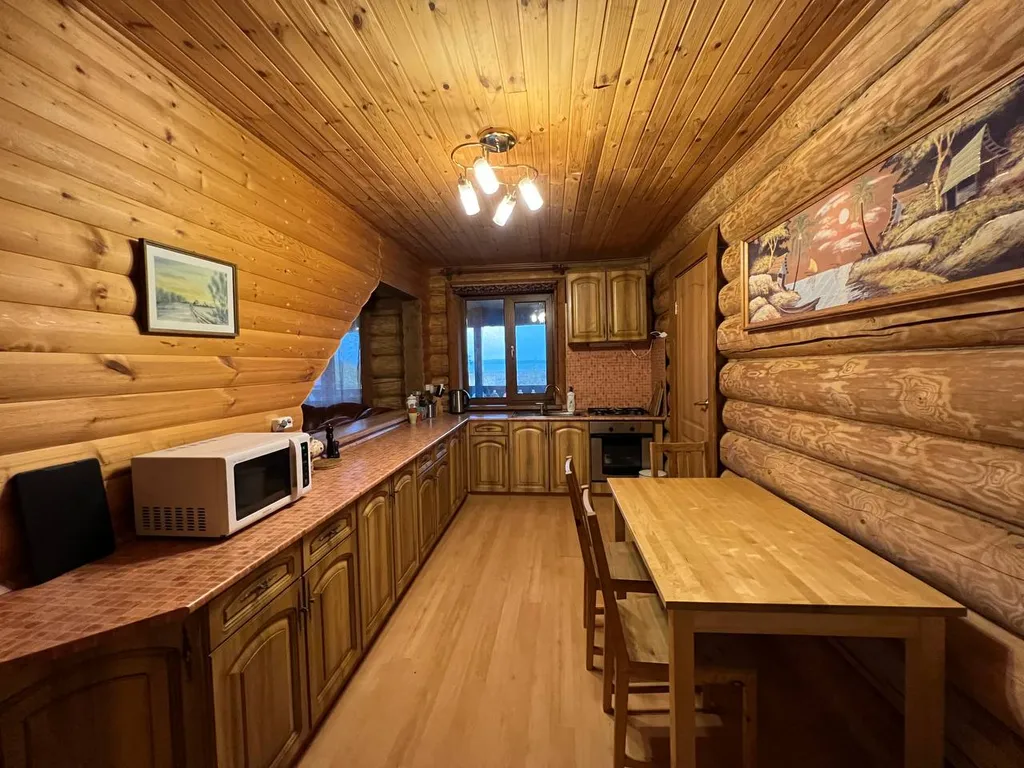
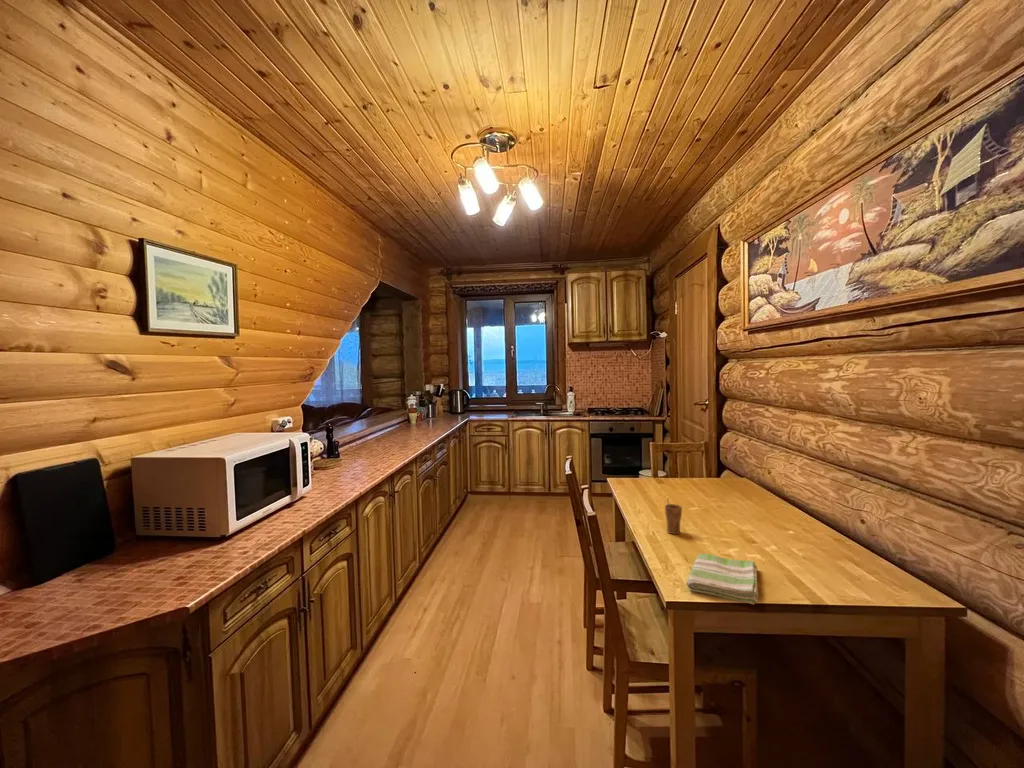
+ cup [664,497,683,535]
+ dish towel [686,553,759,605]
